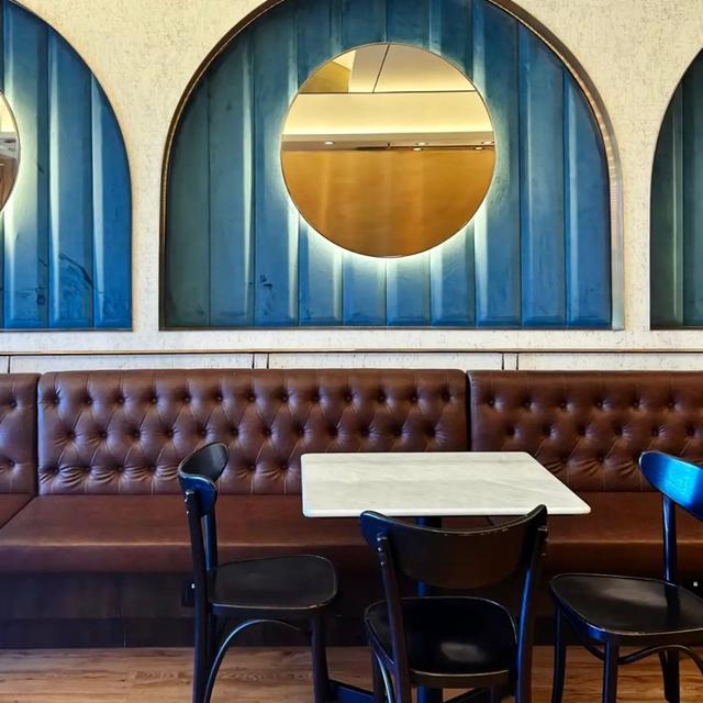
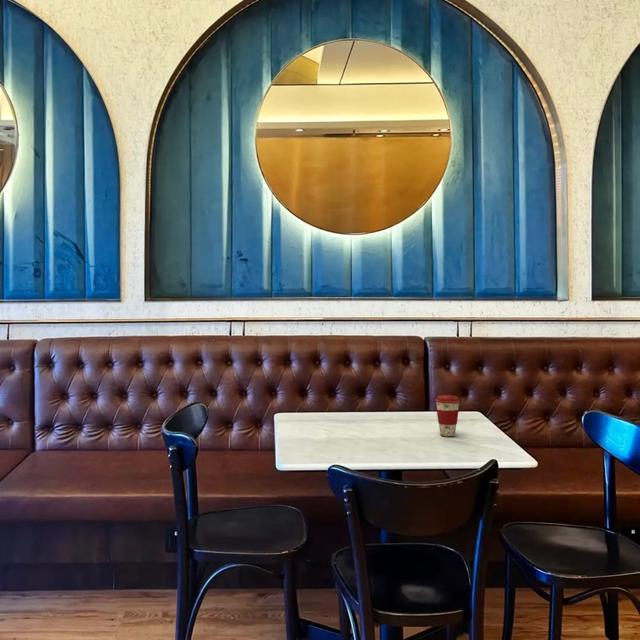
+ coffee cup [434,394,461,437]
